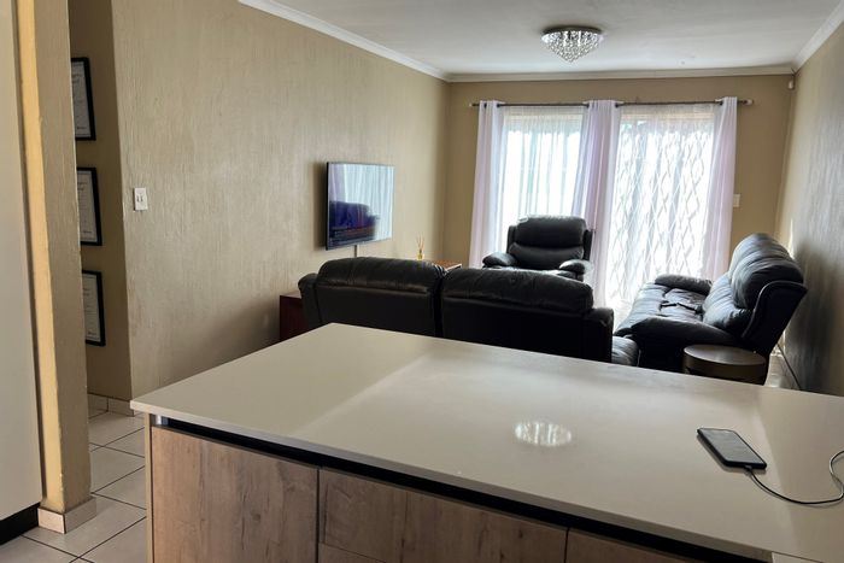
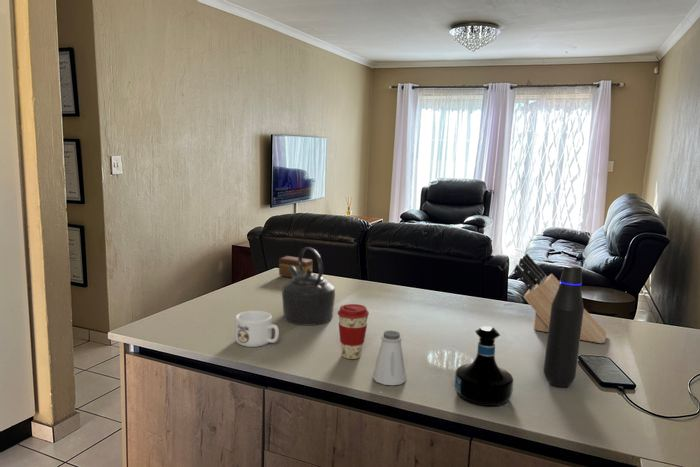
+ kettle [281,246,336,327]
+ saltshaker [372,330,407,386]
+ water bottle [543,264,585,388]
+ mug [234,310,280,348]
+ knife block [513,253,607,344]
+ coffee cup [336,303,370,360]
+ tea box [278,255,314,279]
+ tequila bottle [454,325,514,407]
